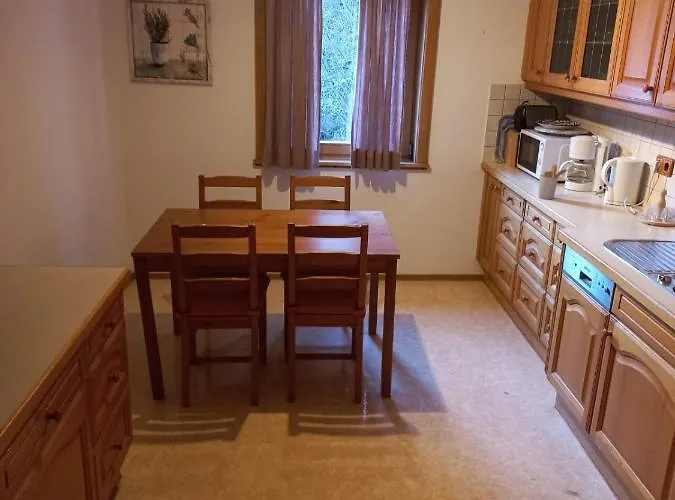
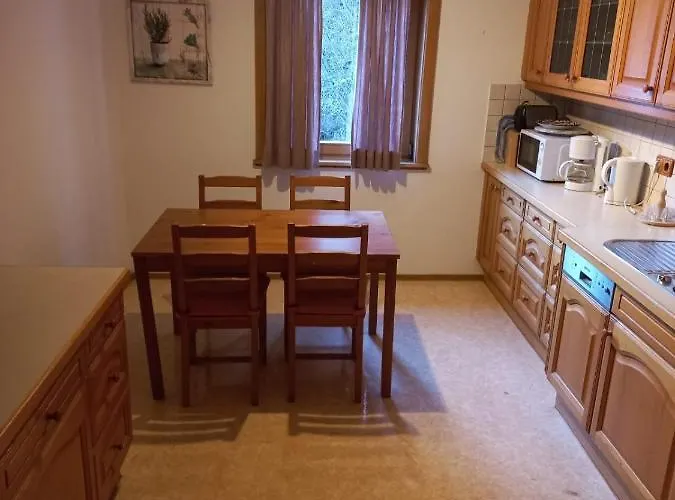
- utensil holder [538,164,570,200]
